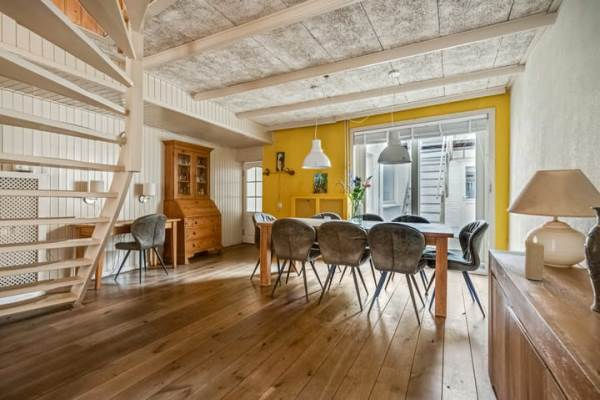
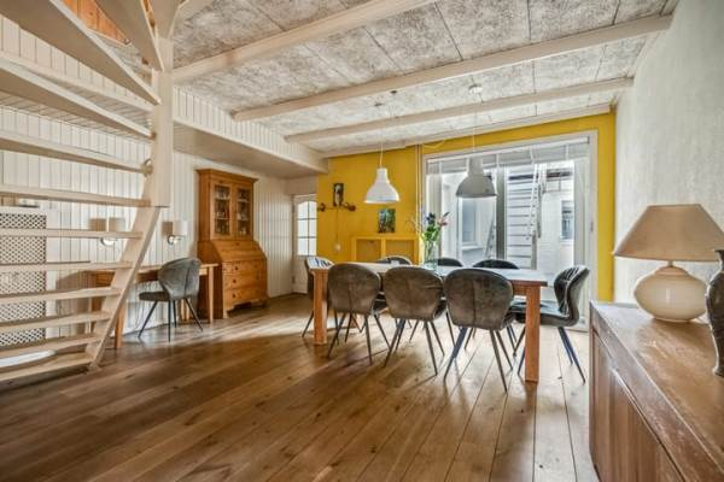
- candle [524,235,545,281]
